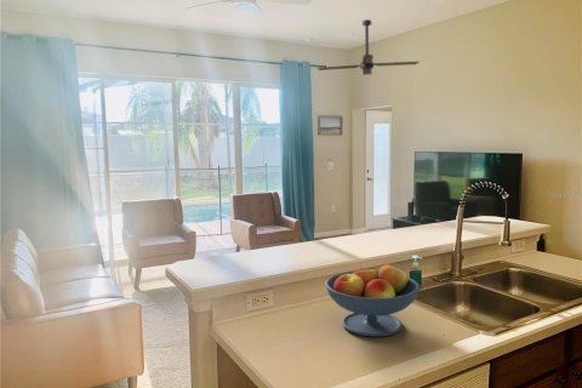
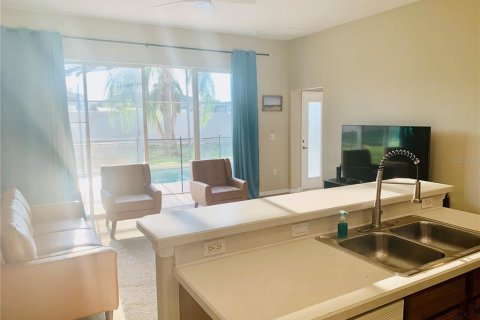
- fruit bowl [324,263,421,338]
- ceiling fan [315,18,421,76]
